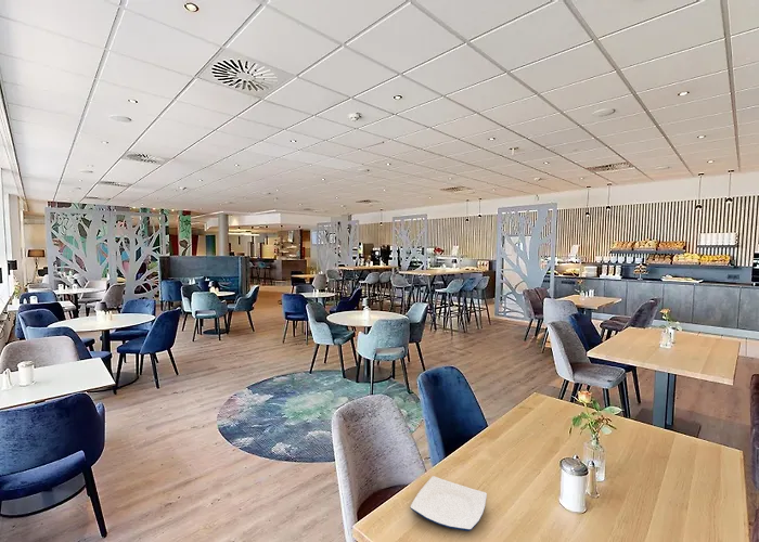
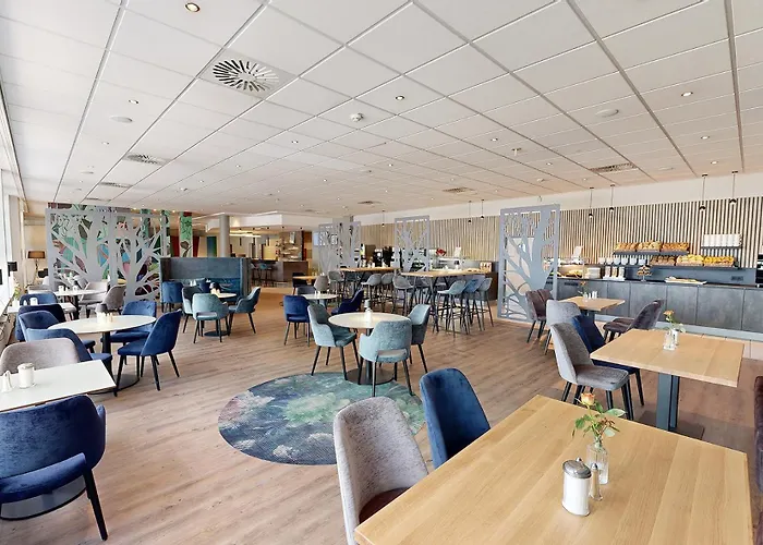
- plate [410,475,488,532]
